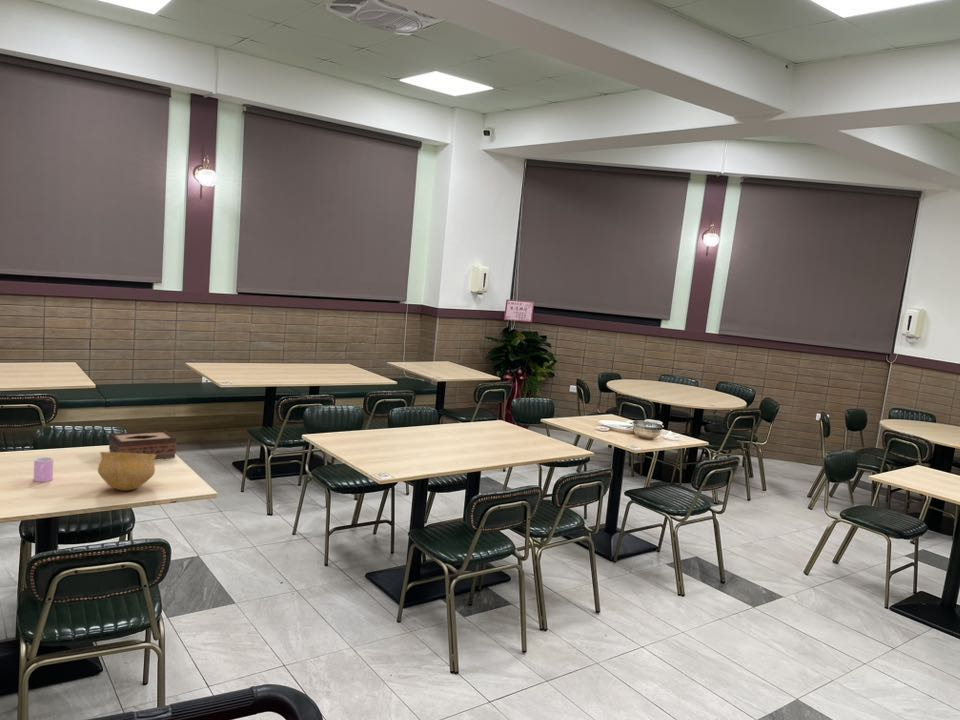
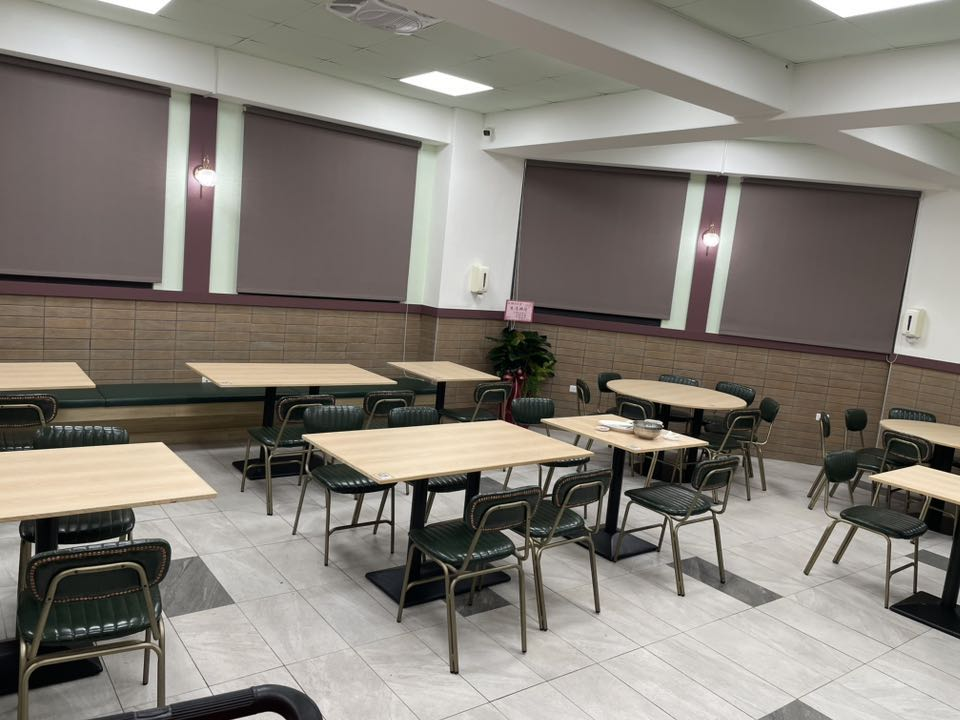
- cup [33,456,54,483]
- bowl [97,451,156,492]
- tissue box [108,430,177,460]
